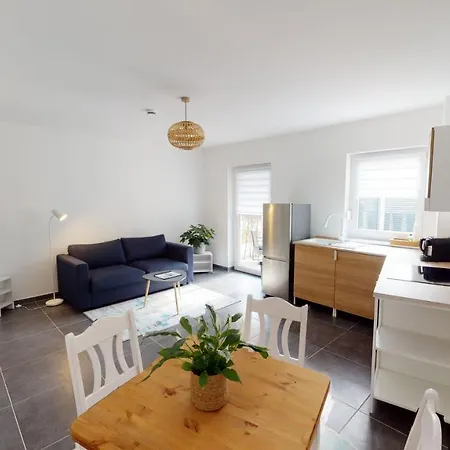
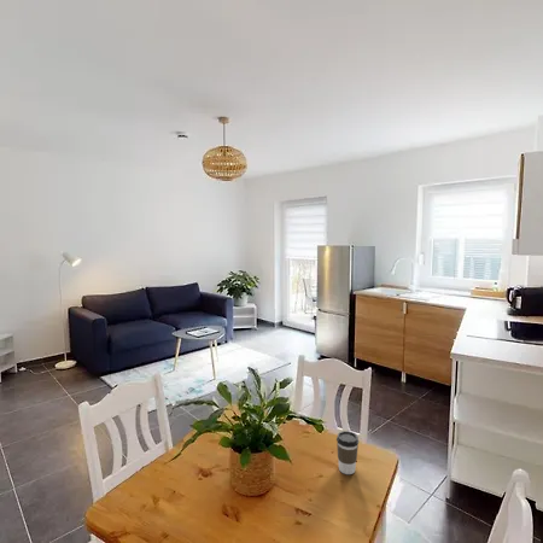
+ coffee cup [335,430,360,475]
